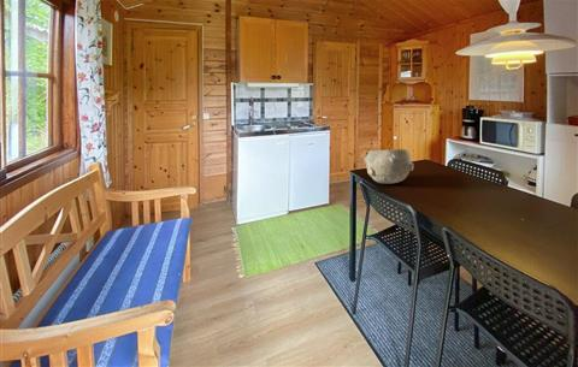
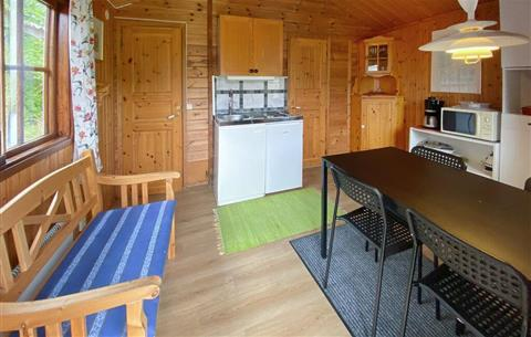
- bowl [362,148,414,184]
